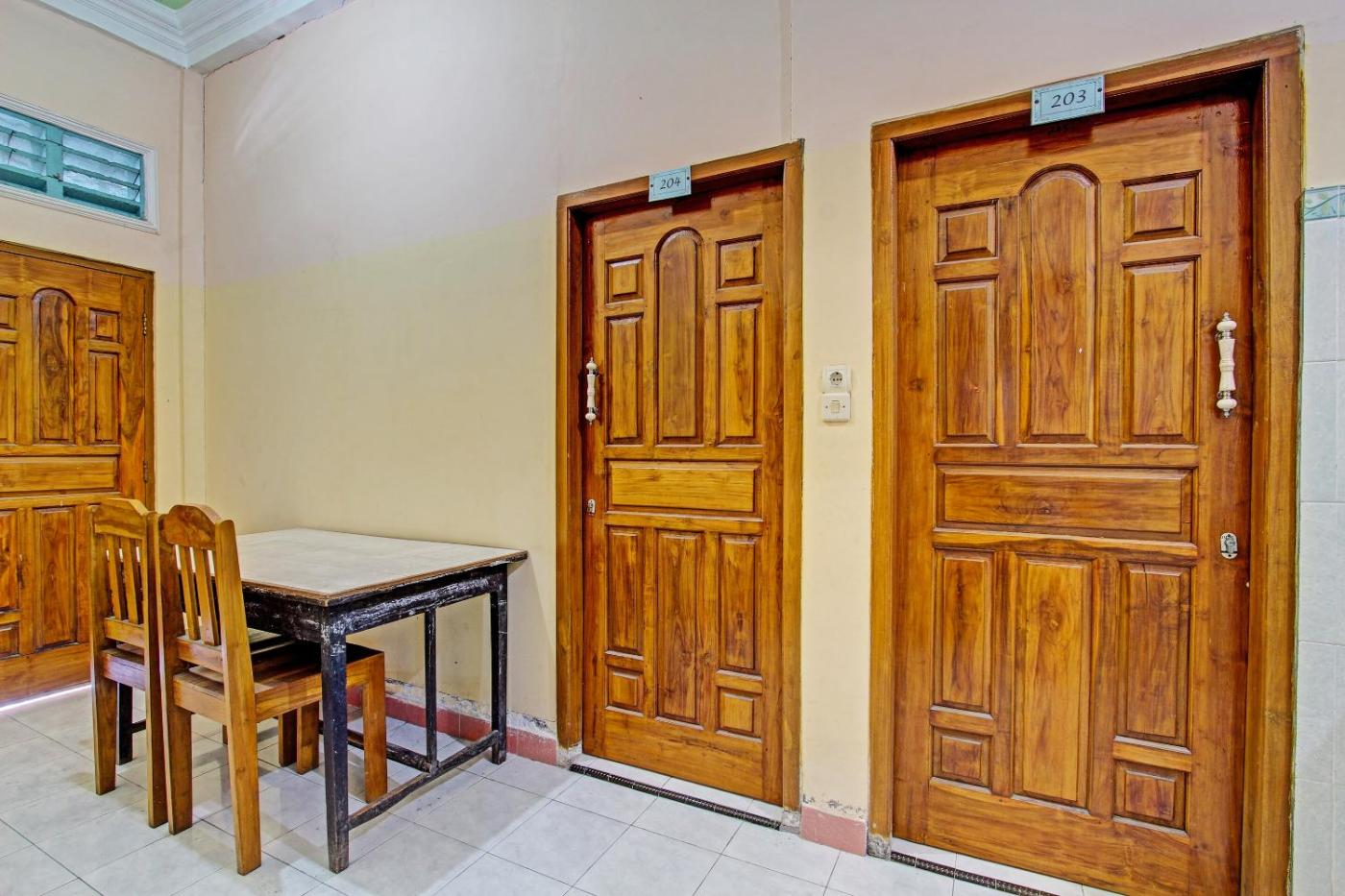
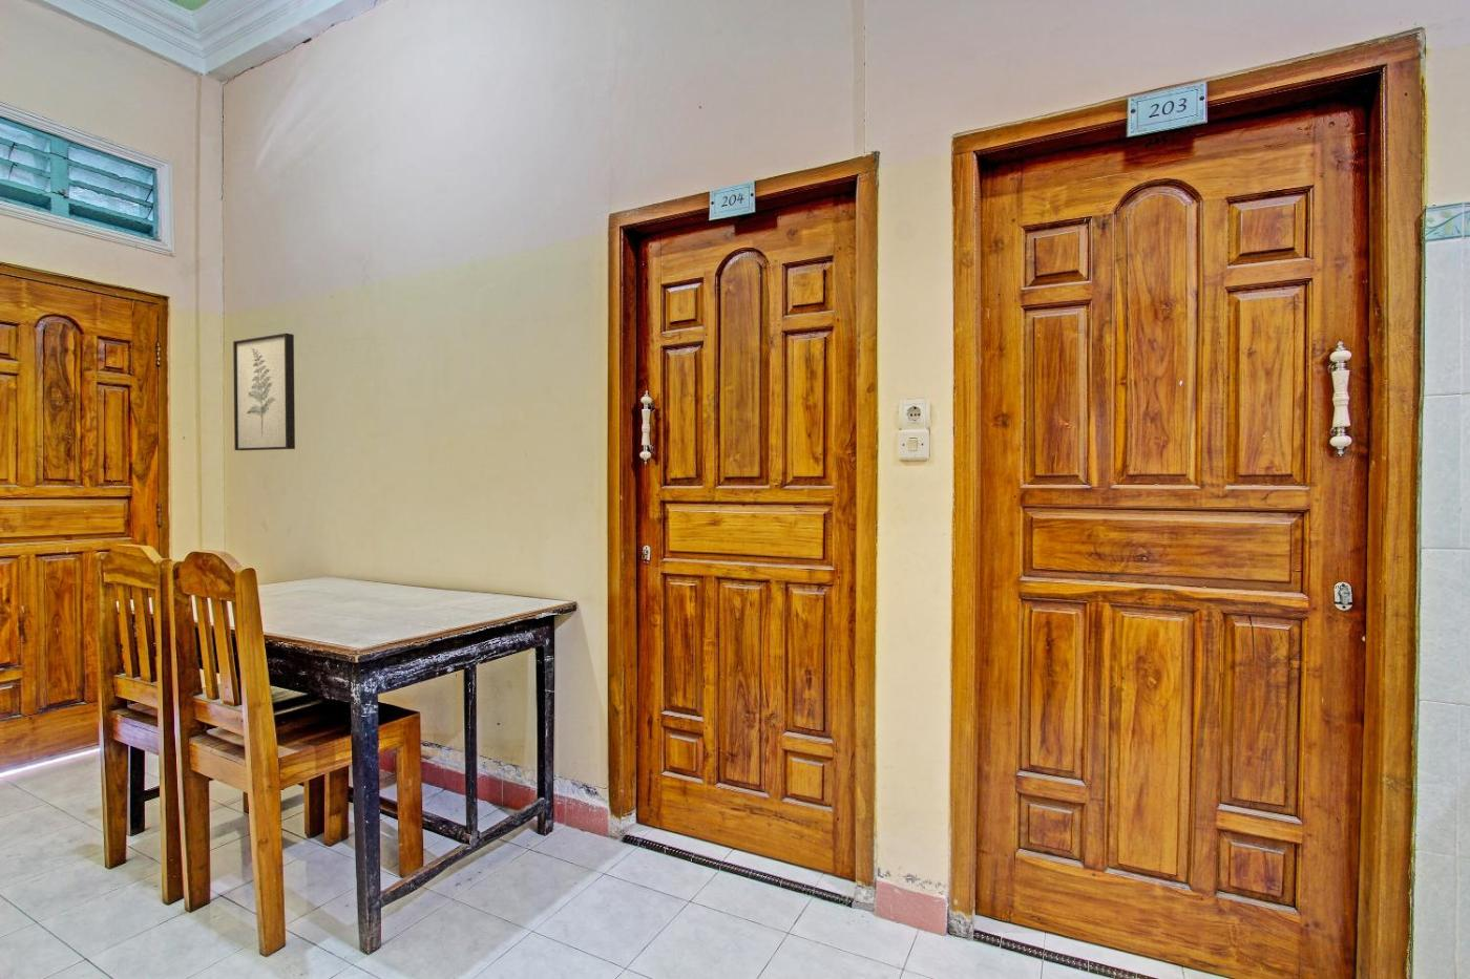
+ wall art [232,332,296,451]
